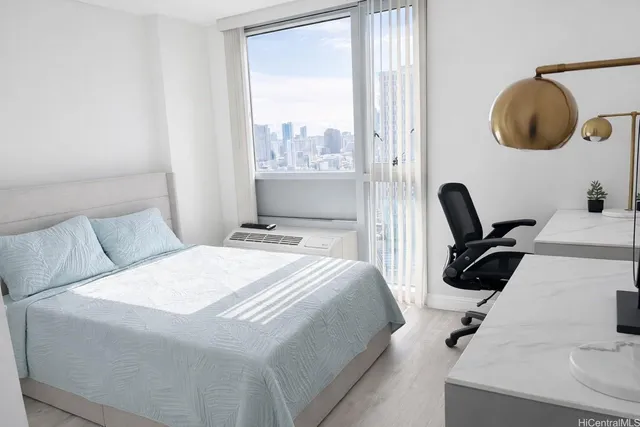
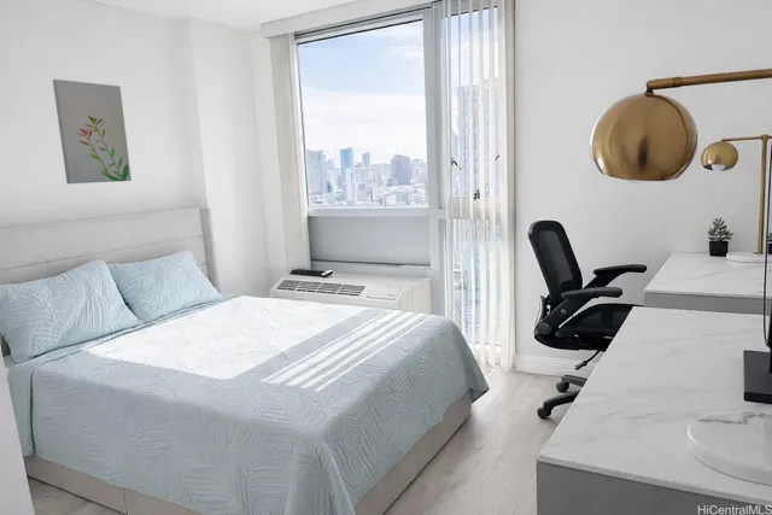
+ wall art [52,78,133,185]
